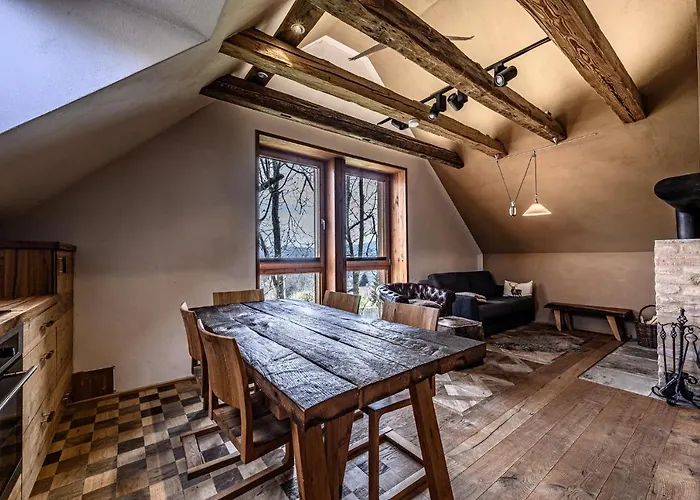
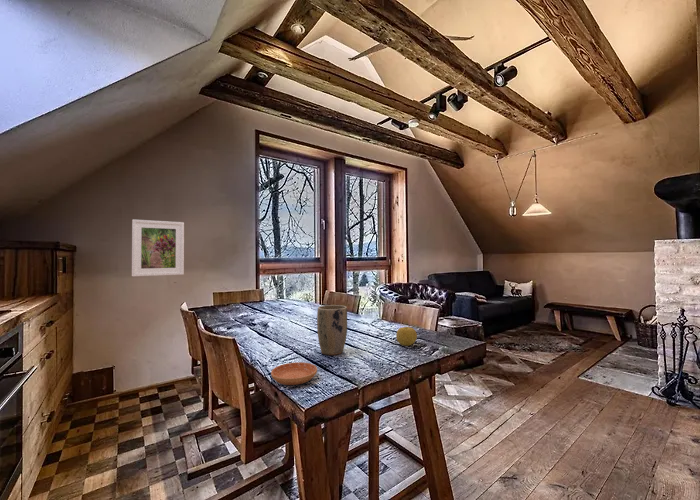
+ plant pot [316,304,348,356]
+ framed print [131,219,185,277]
+ fruit [395,326,418,347]
+ saucer [270,361,318,386]
